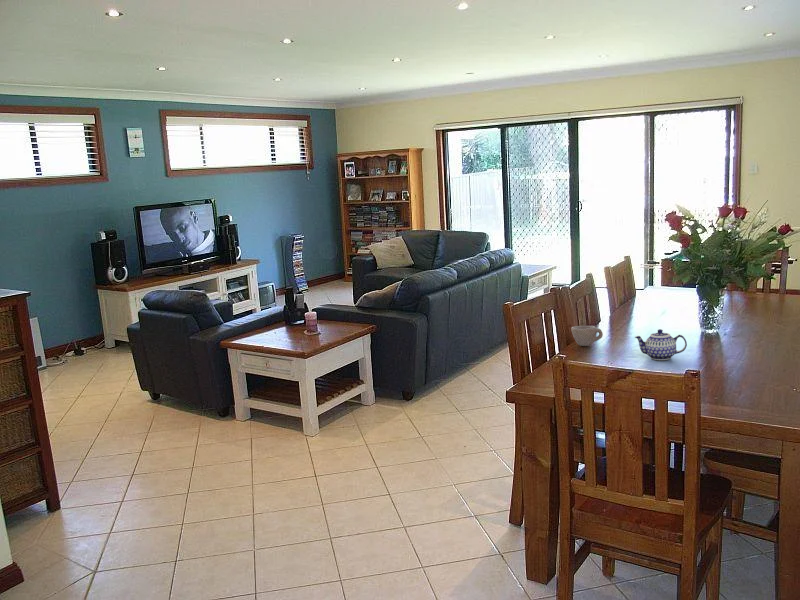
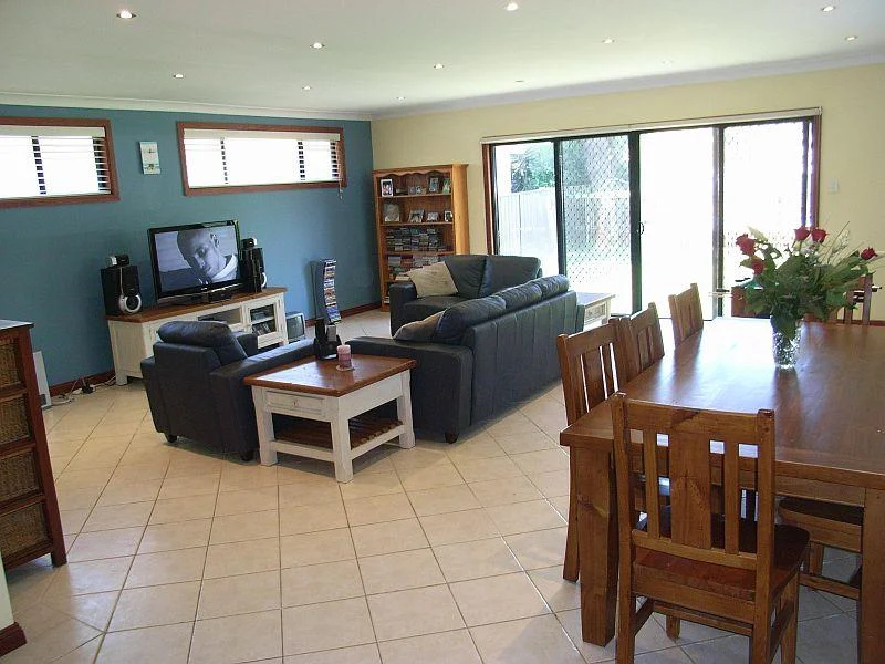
- teapot [634,328,688,361]
- cup [570,325,604,347]
